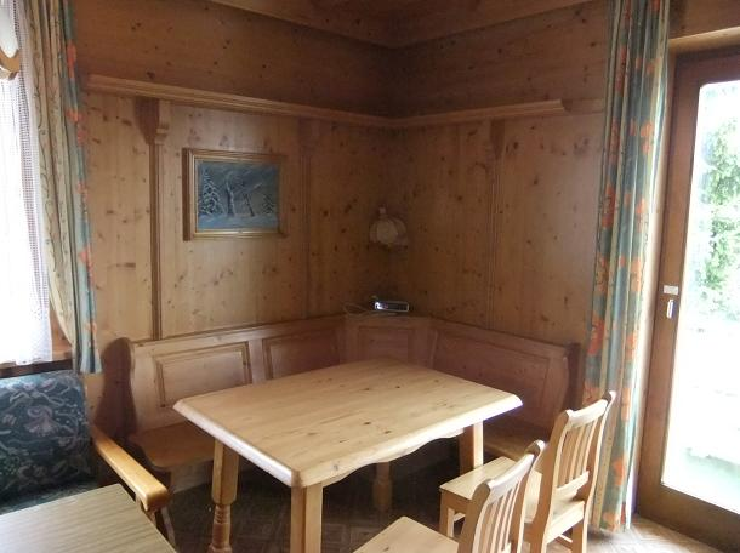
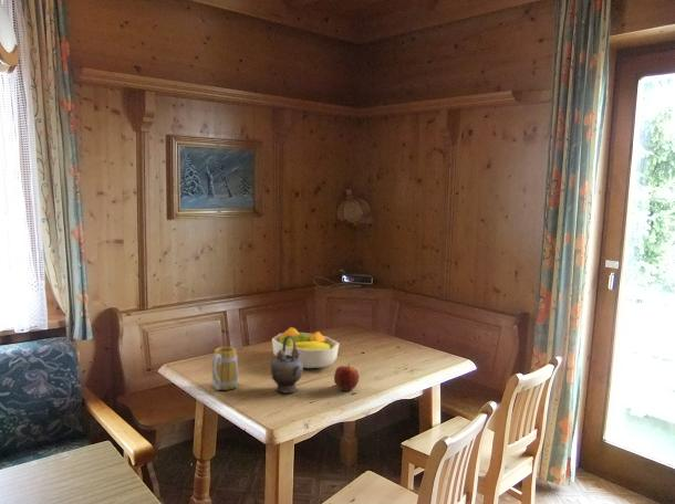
+ apple [333,363,360,391]
+ fruit bowl [271,326,341,369]
+ teapot [270,335,304,393]
+ mug [210,346,240,391]
